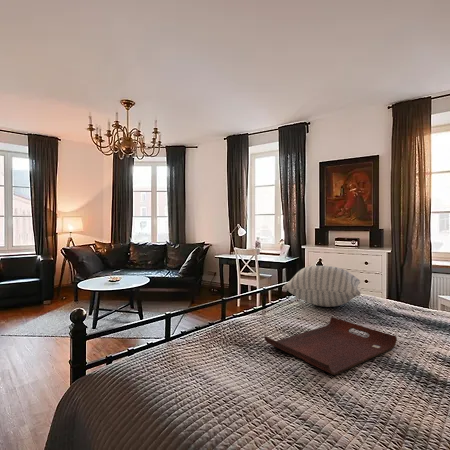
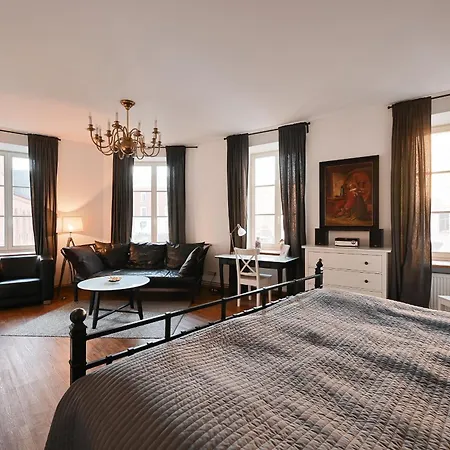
- pillow [282,265,362,308]
- serving tray [263,316,398,376]
